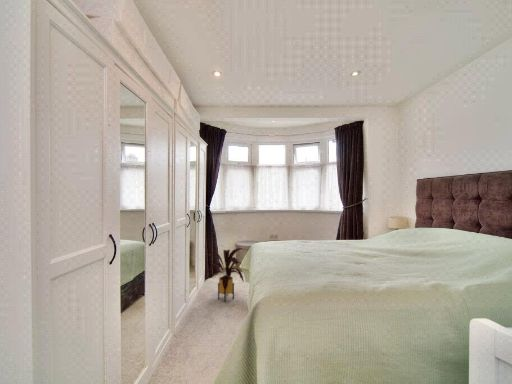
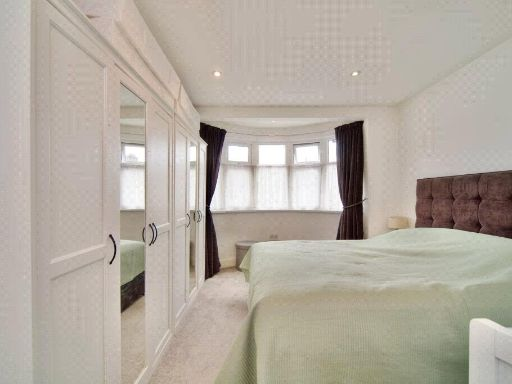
- house plant [206,247,245,303]
